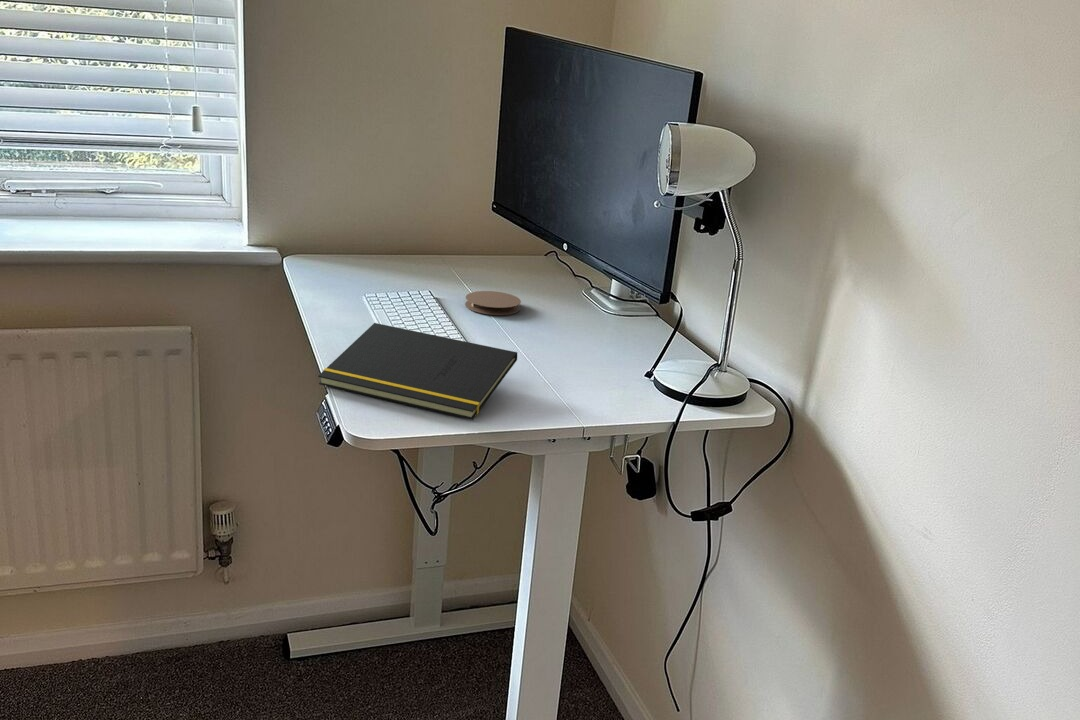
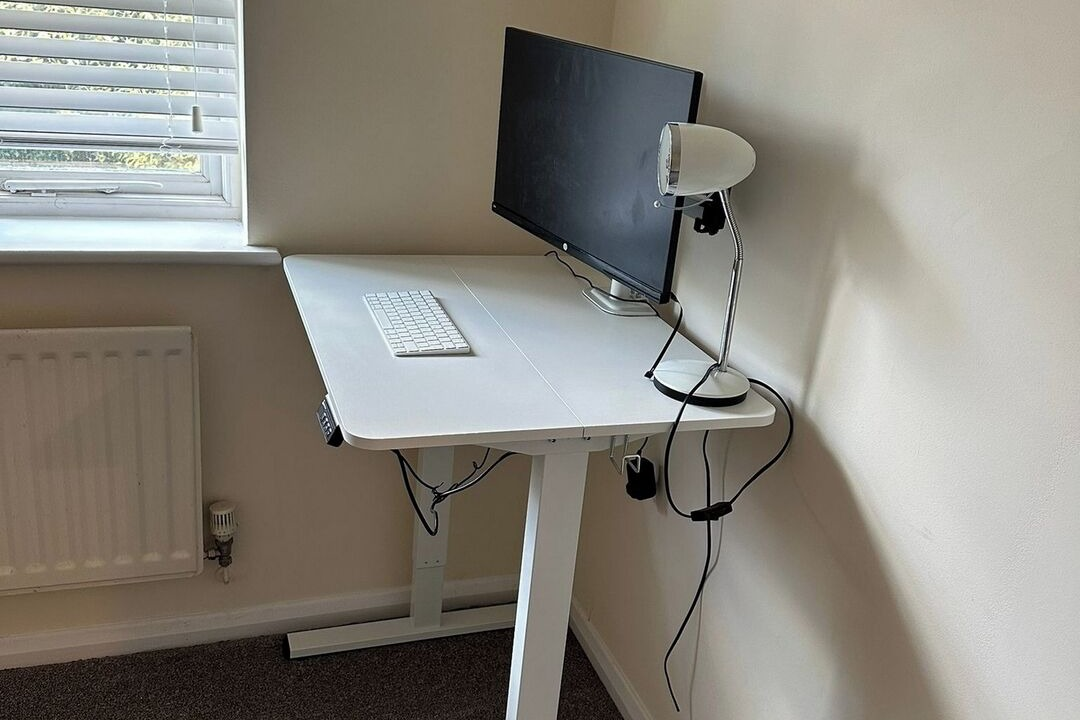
- notepad [317,322,518,421]
- coaster [464,290,522,316]
